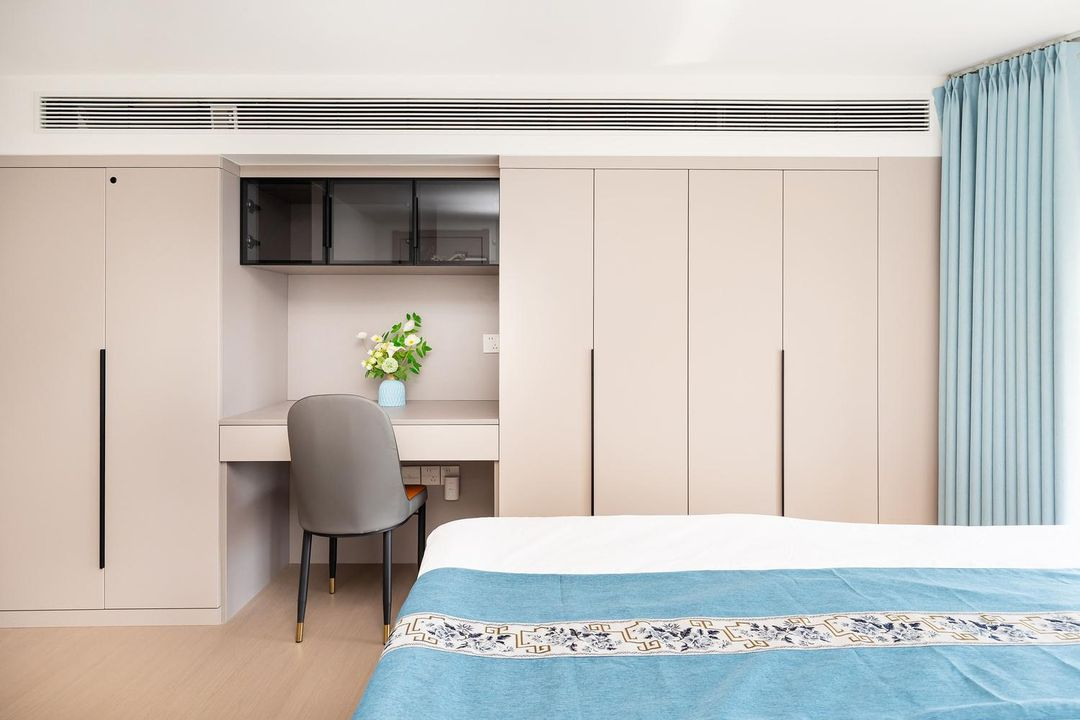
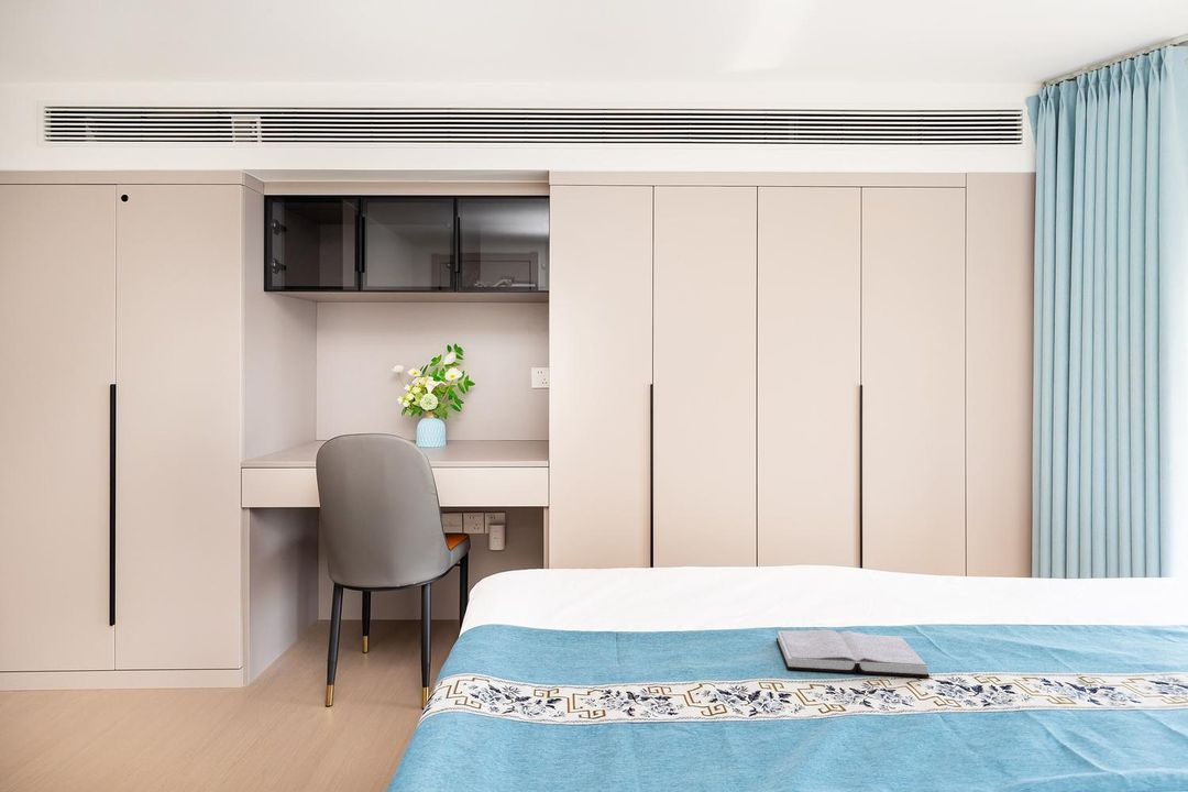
+ hardback book [776,628,931,679]
